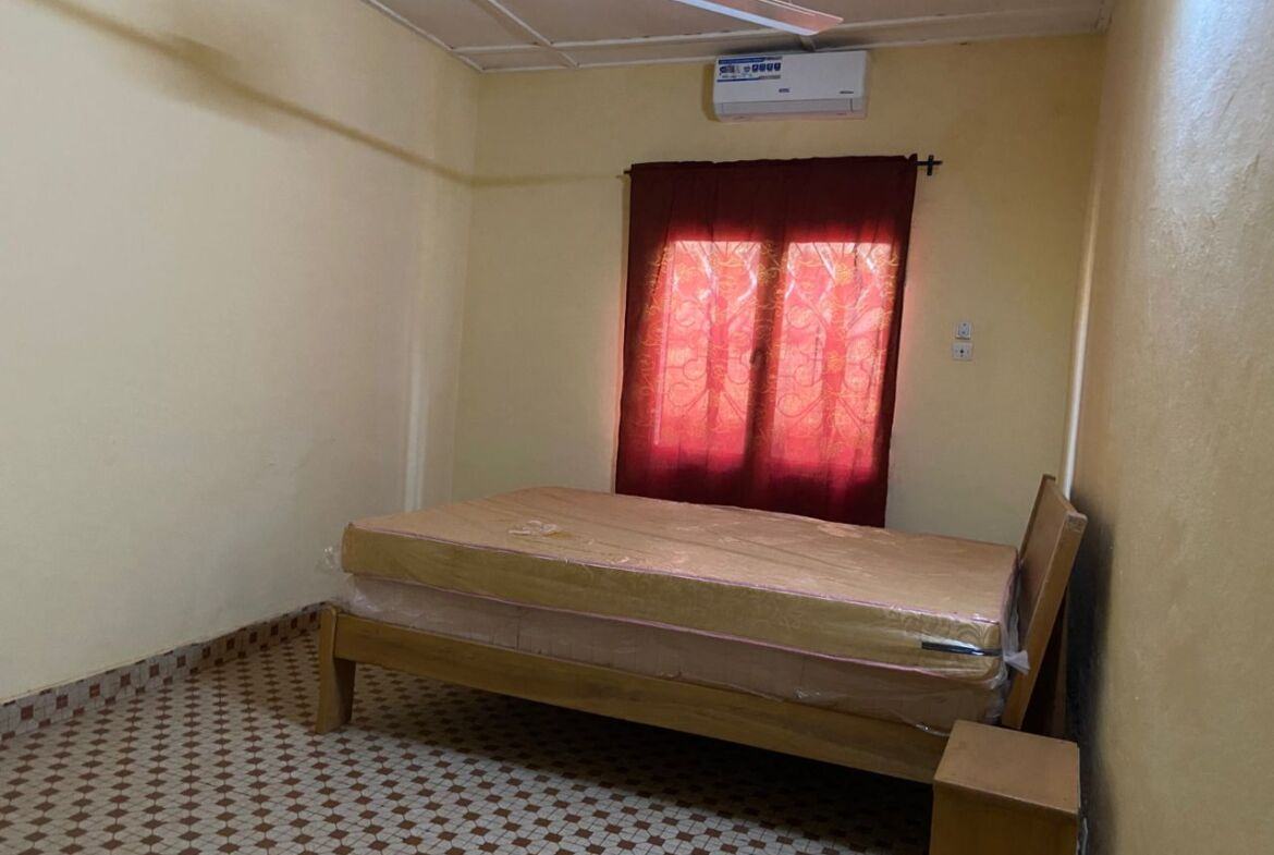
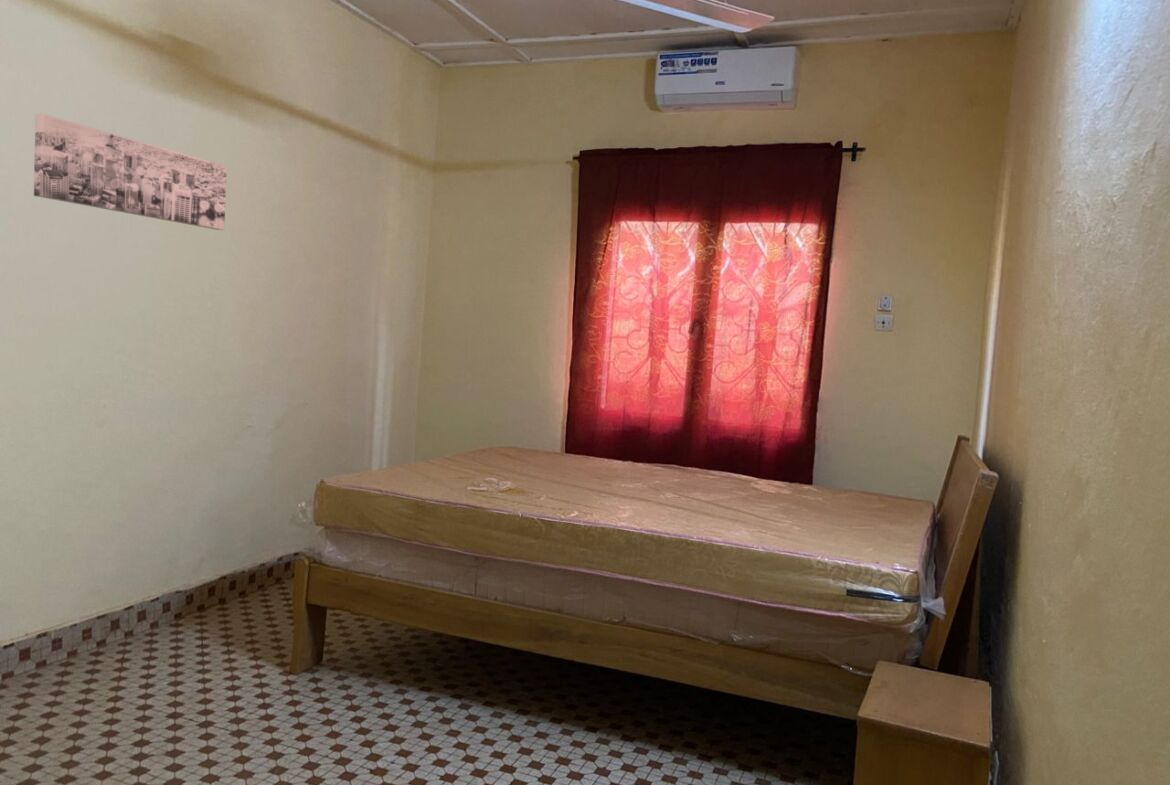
+ wall art [33,113,228,231]
